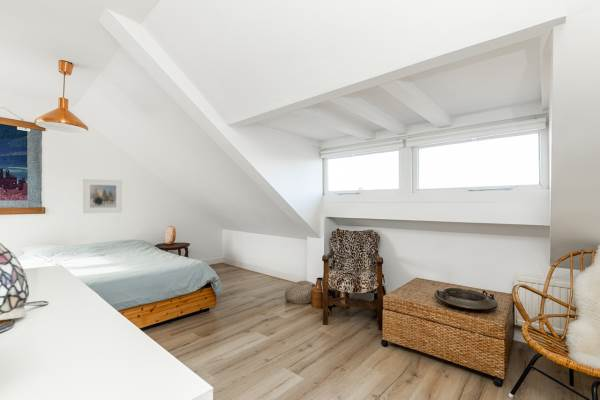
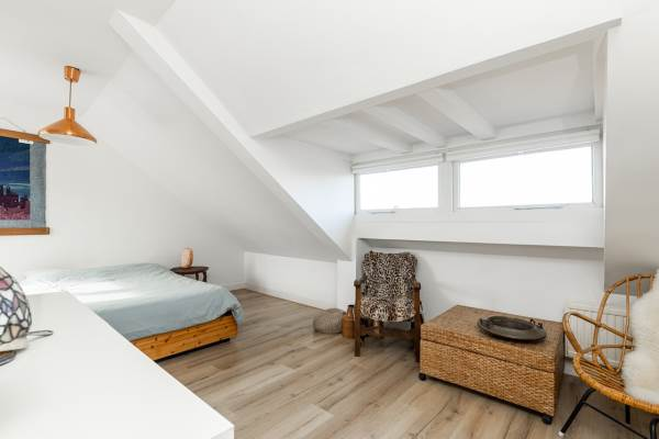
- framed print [82,178,123,214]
